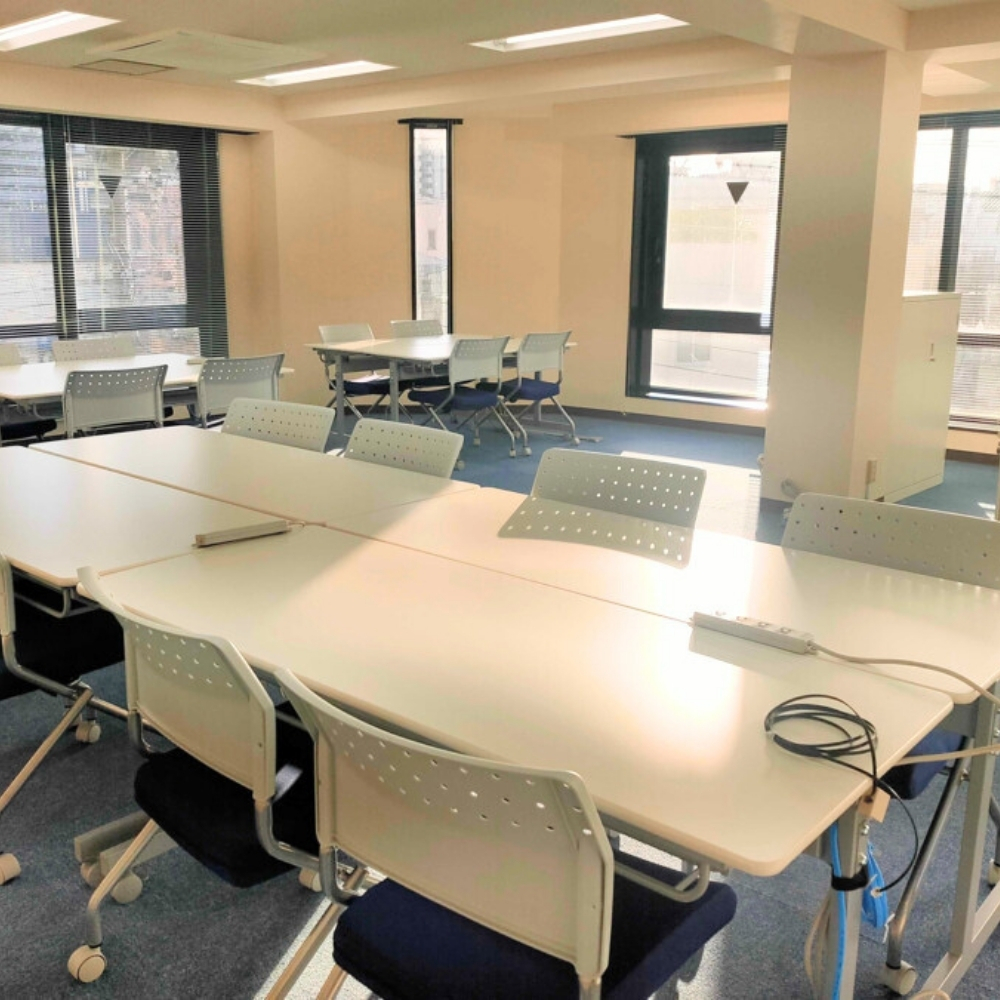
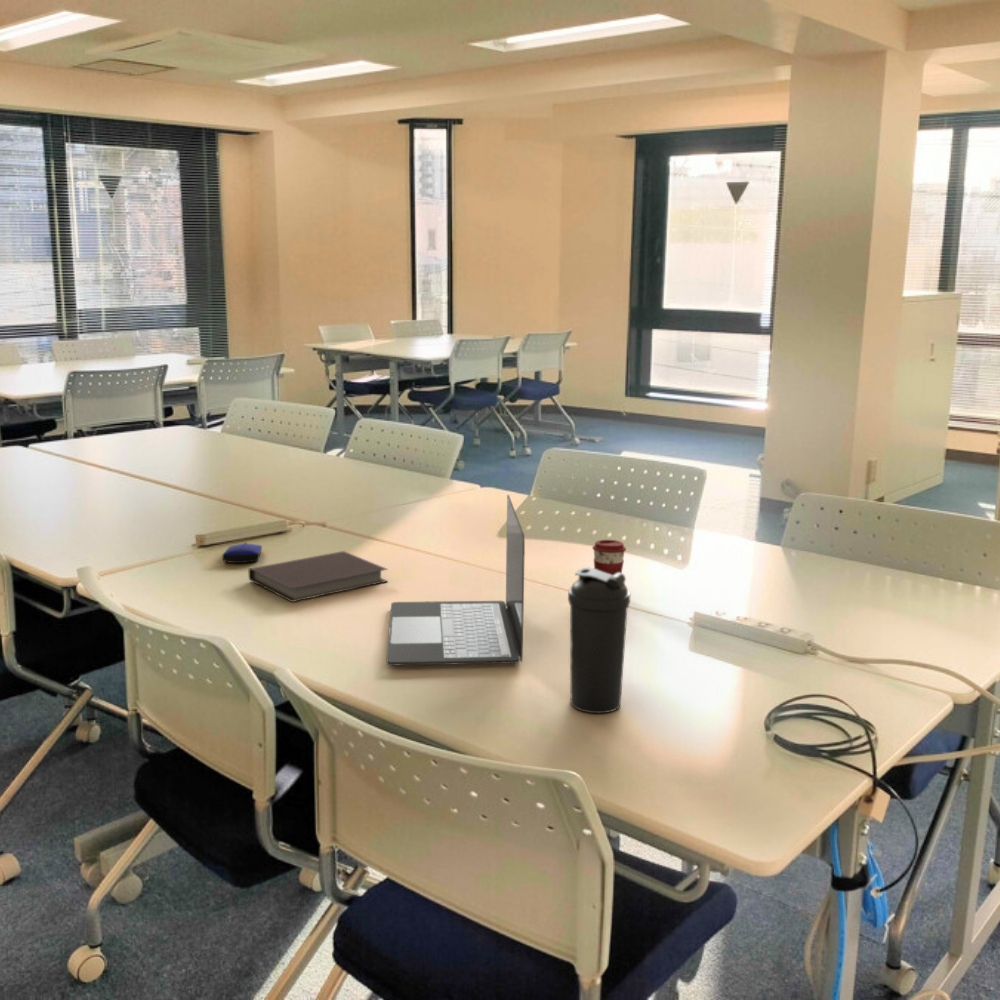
+ coffee cup [591,539,627,576]
+ water bottle [567,567,631,714]
+ notebook [247,550,389,603]
+ laptop [386,494,526,666]
+ computer mouse [221,542,263,564]
